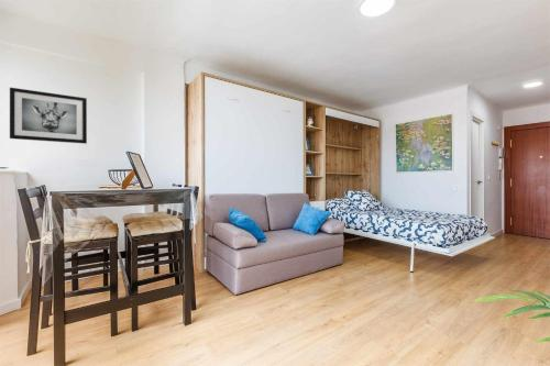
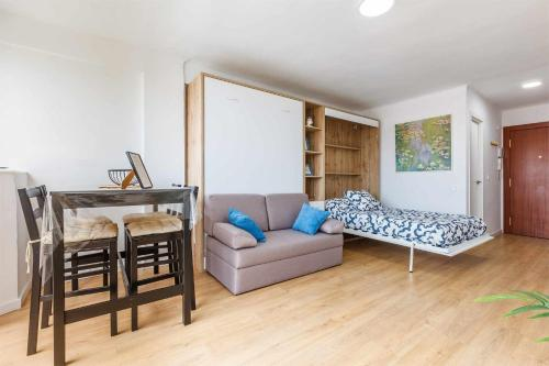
- wall art [9,87,88,145]
